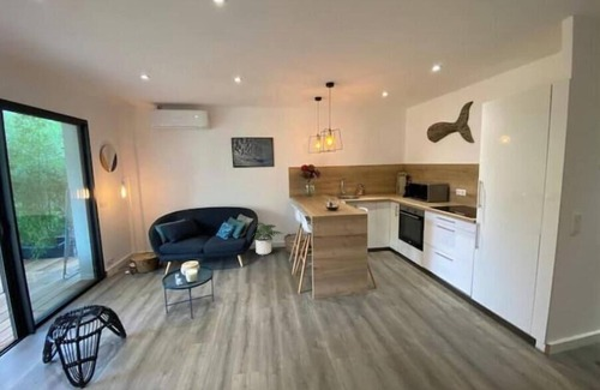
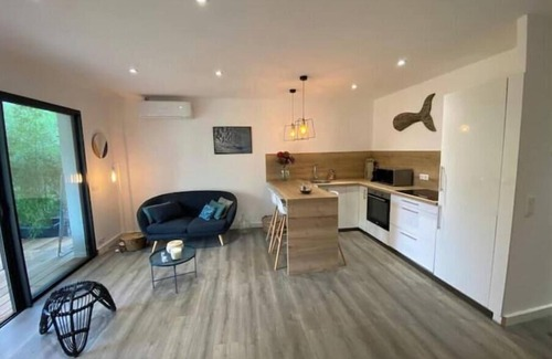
- potted plant [253,222,284,256]
